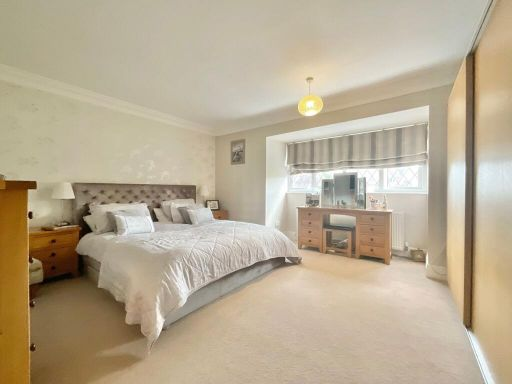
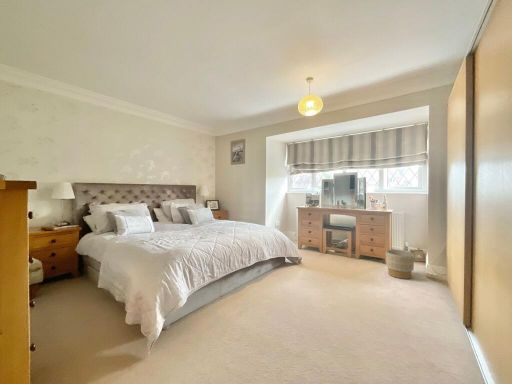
+ planter [385,249,415,280]
